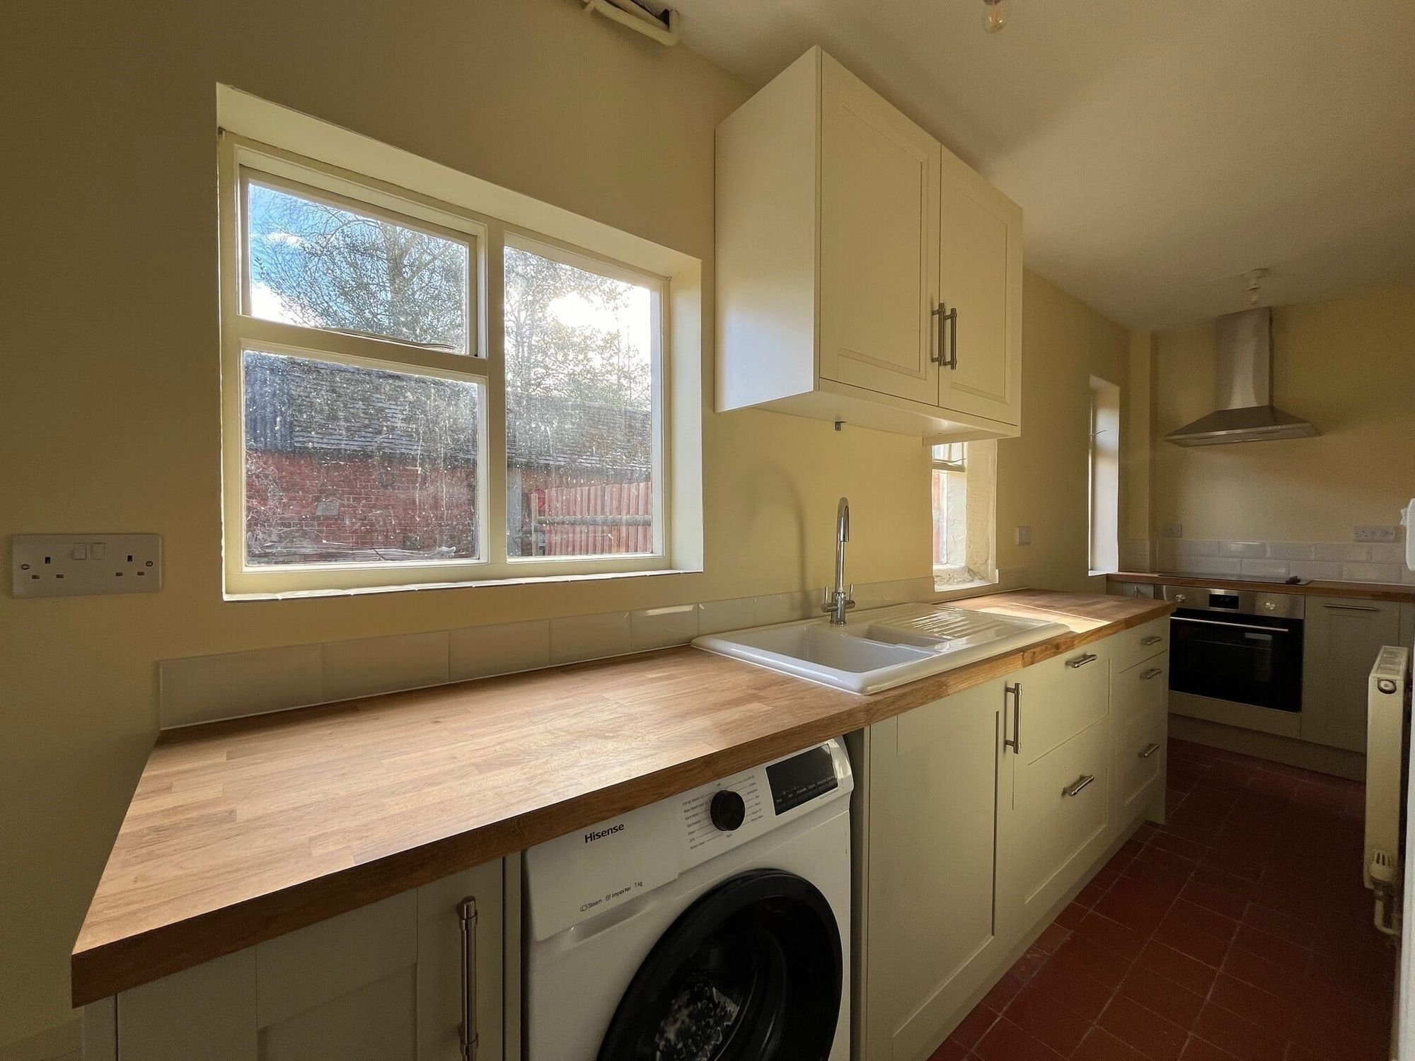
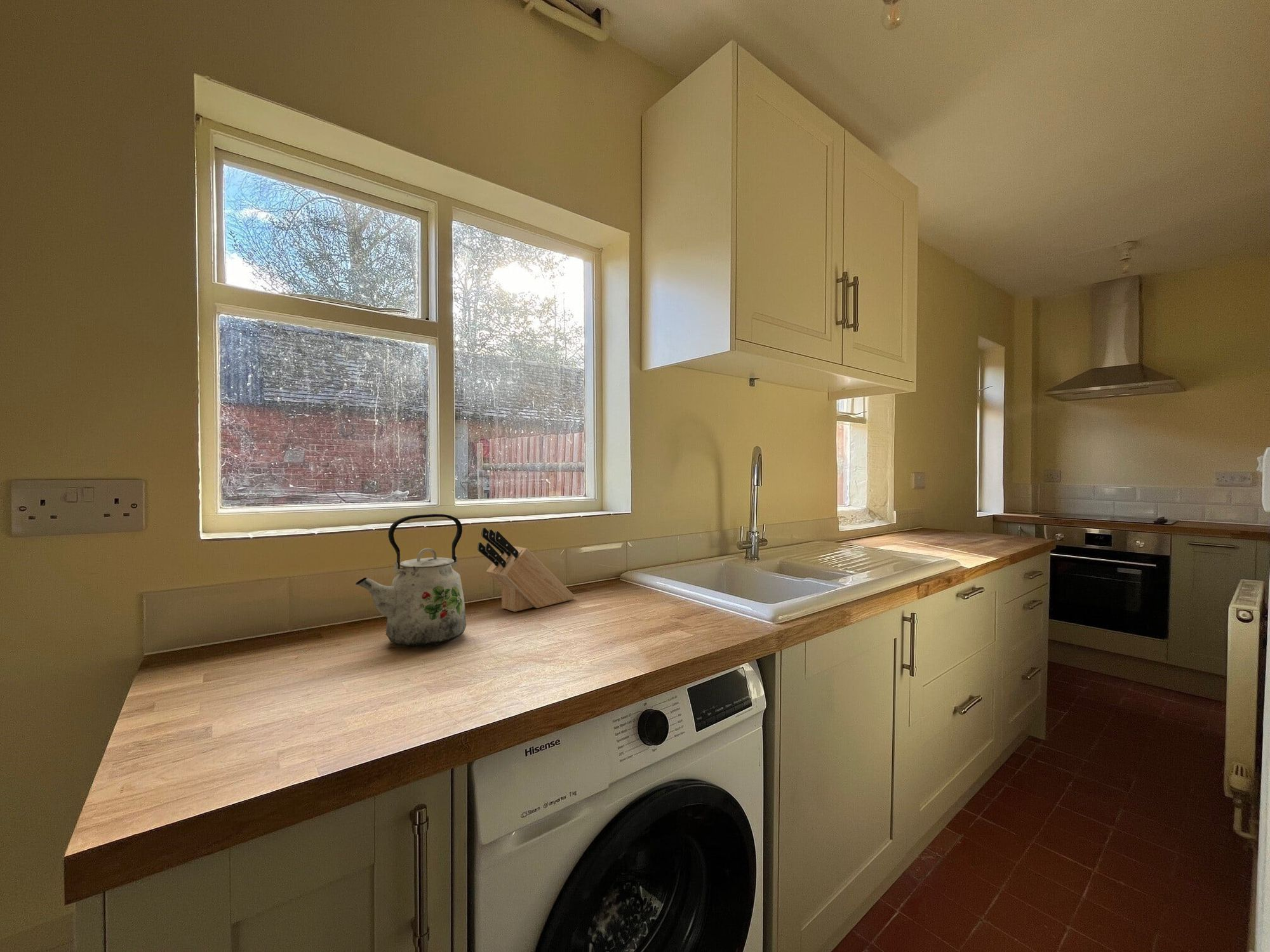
+ kettle [355,513,467,648]
+ knife block [477,527,575,612]
